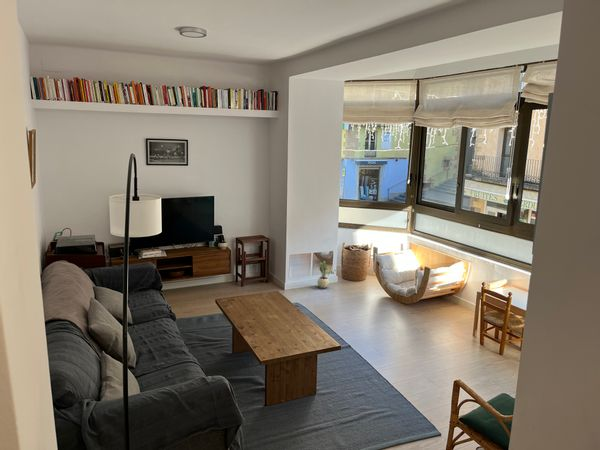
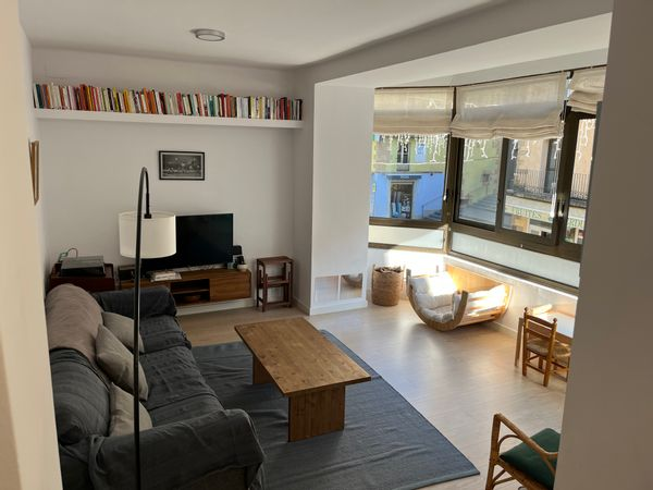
- potted plant [317,260,337,290]
